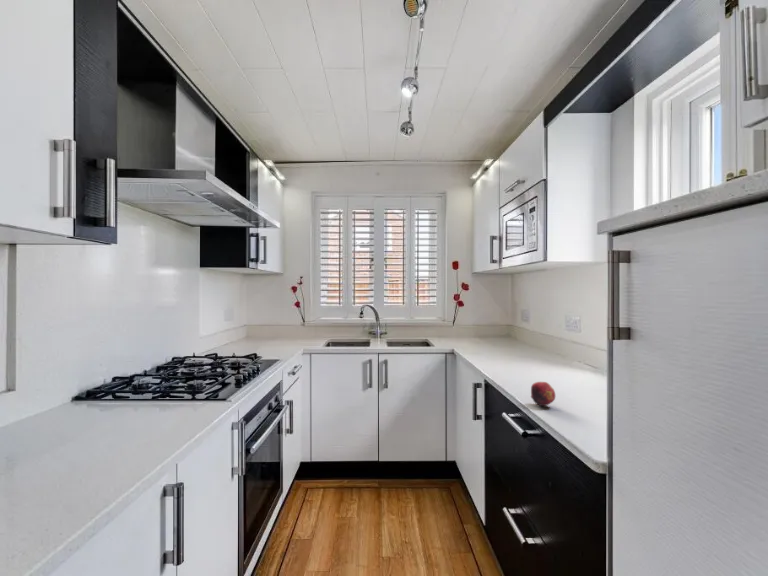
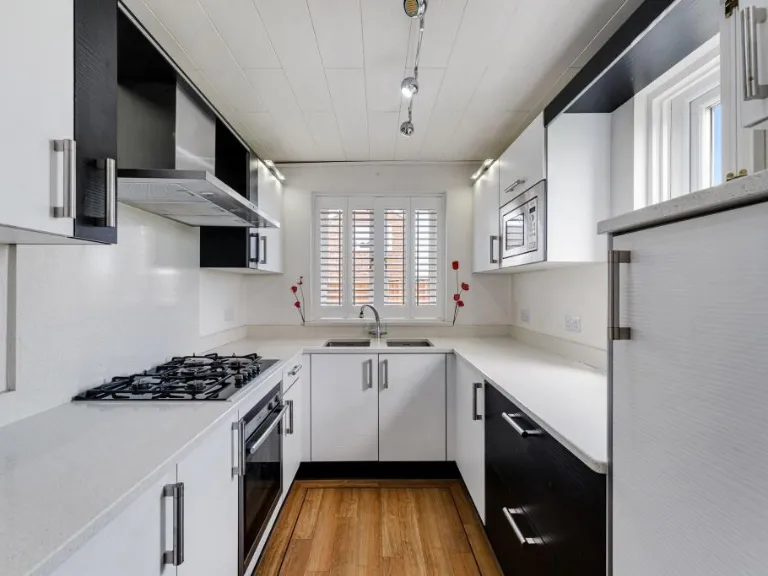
- fruit [530,381,556,407]
